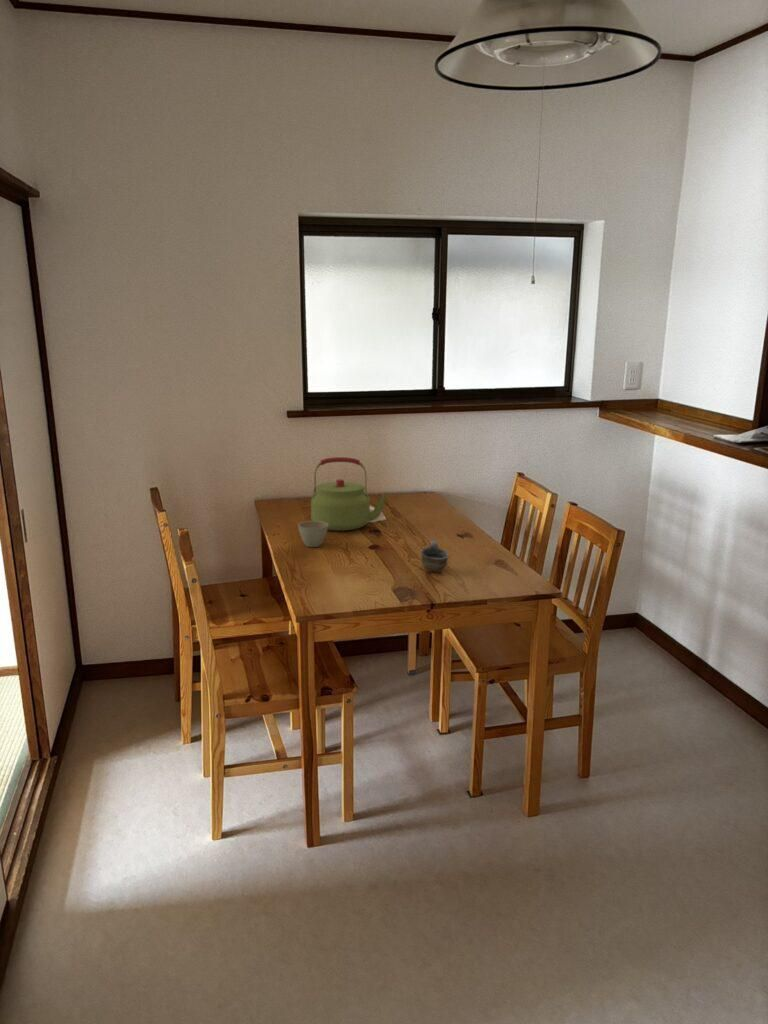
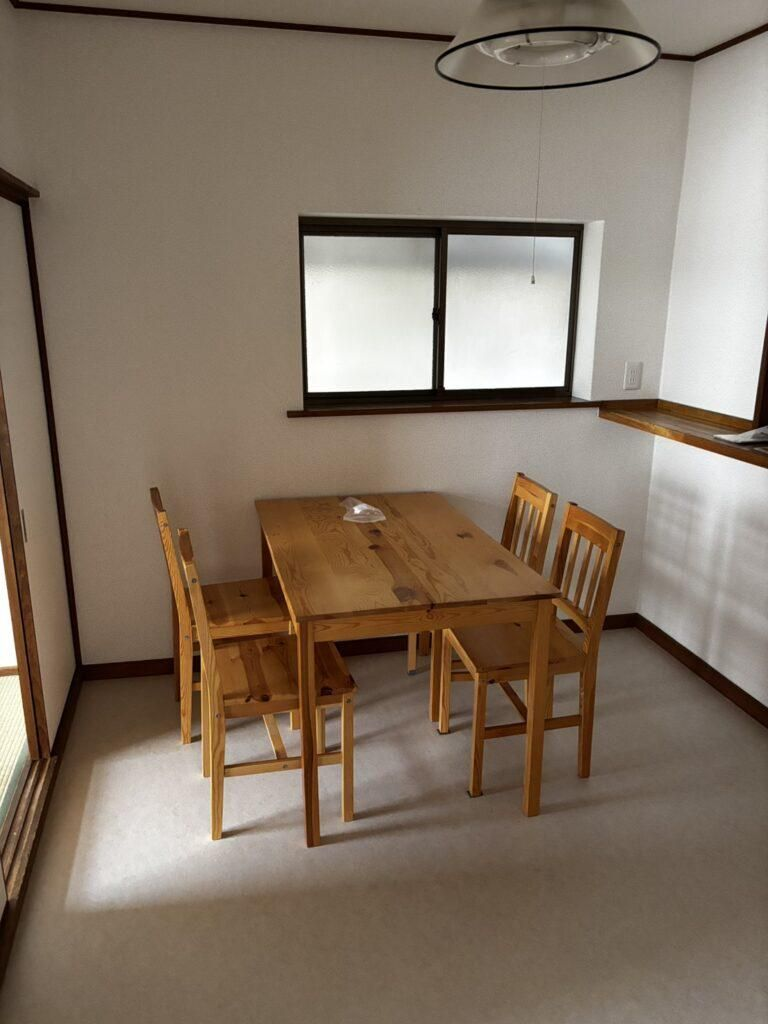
- cup [420,540,450,574]
- flower pot [297,520,328,548]
- kettle [310,456,389,532]
